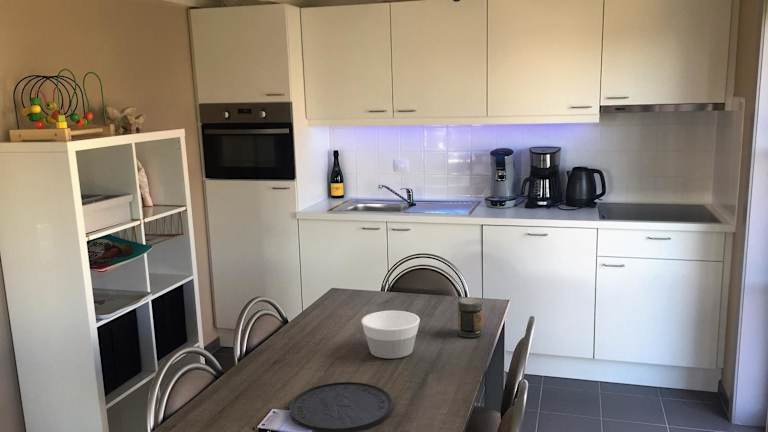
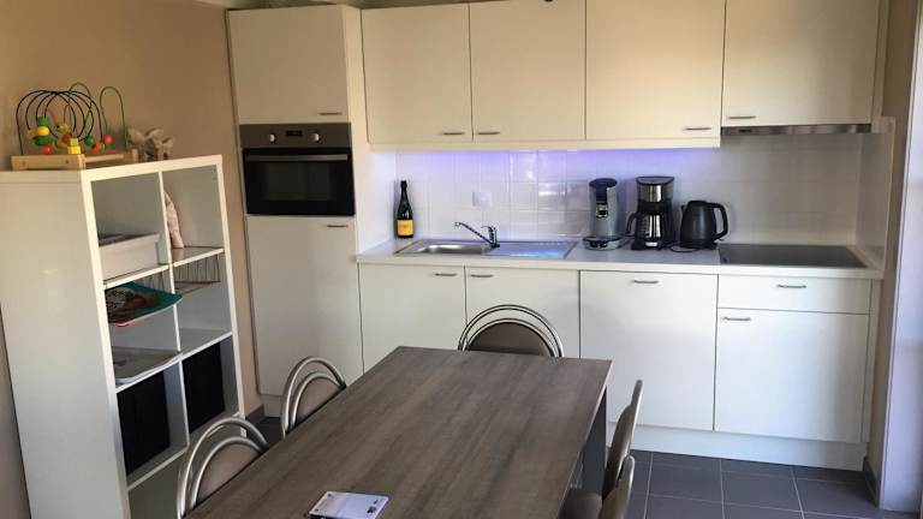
- plate [289,381,394,432]
- jar [457,297,484,338]
- bowl [361,310,421,359]
